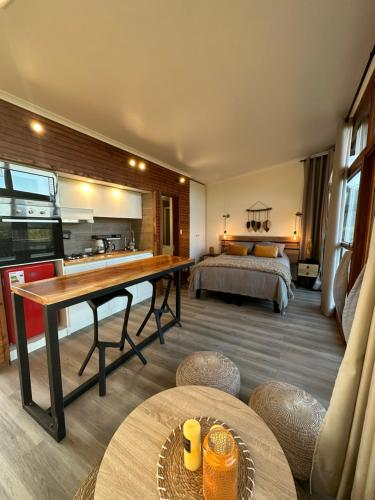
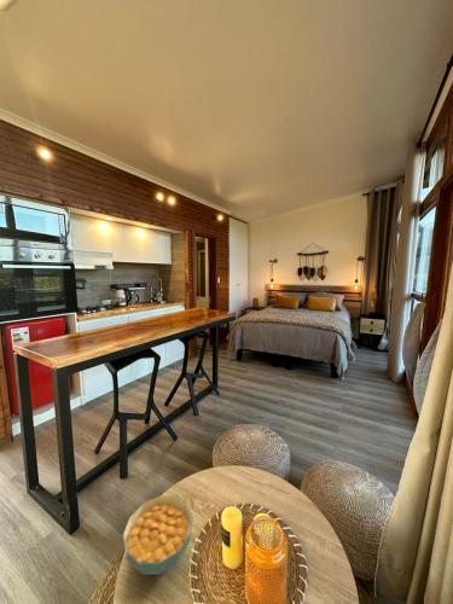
+ cereal bowl [122,495,194,576]
